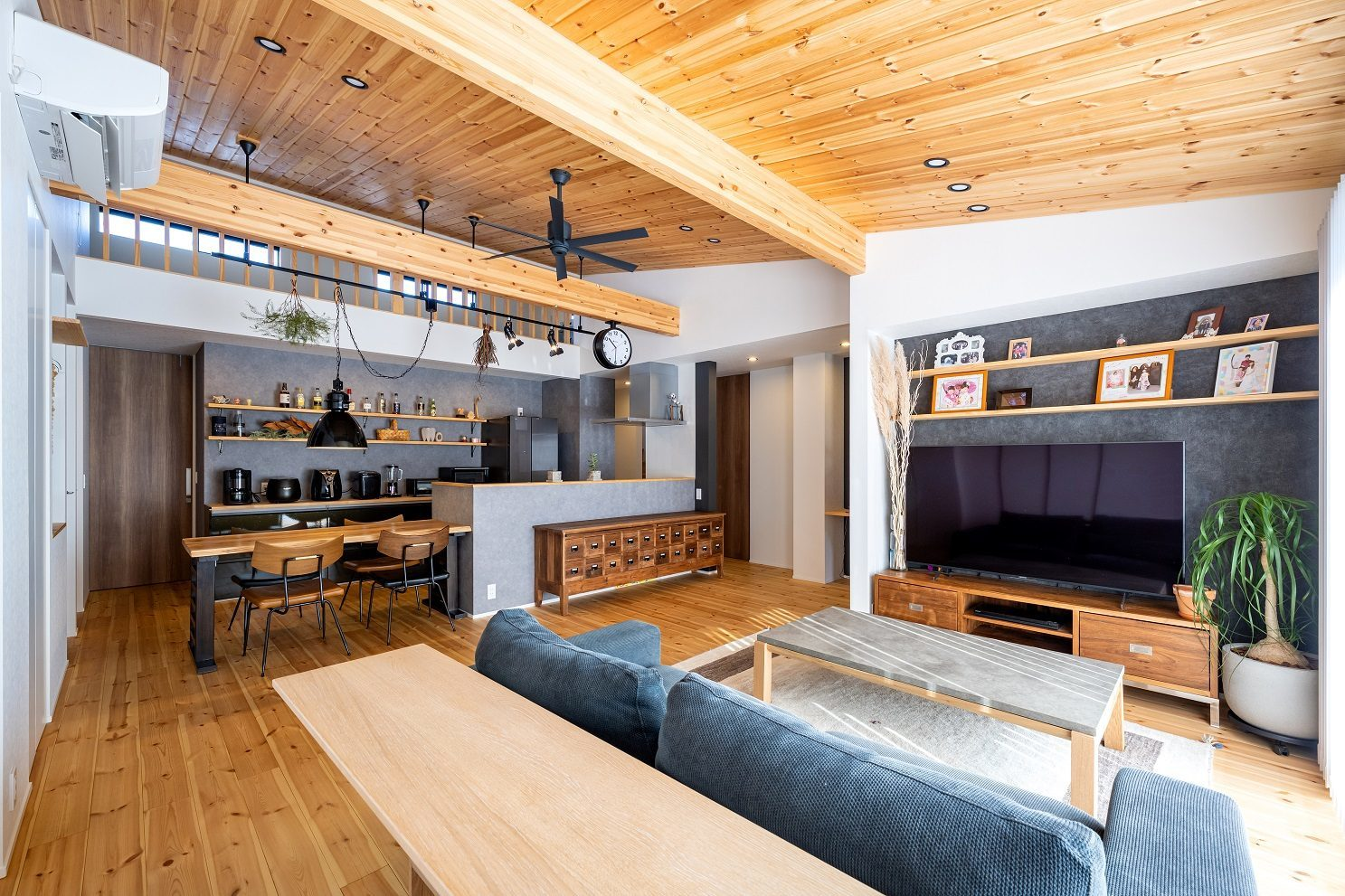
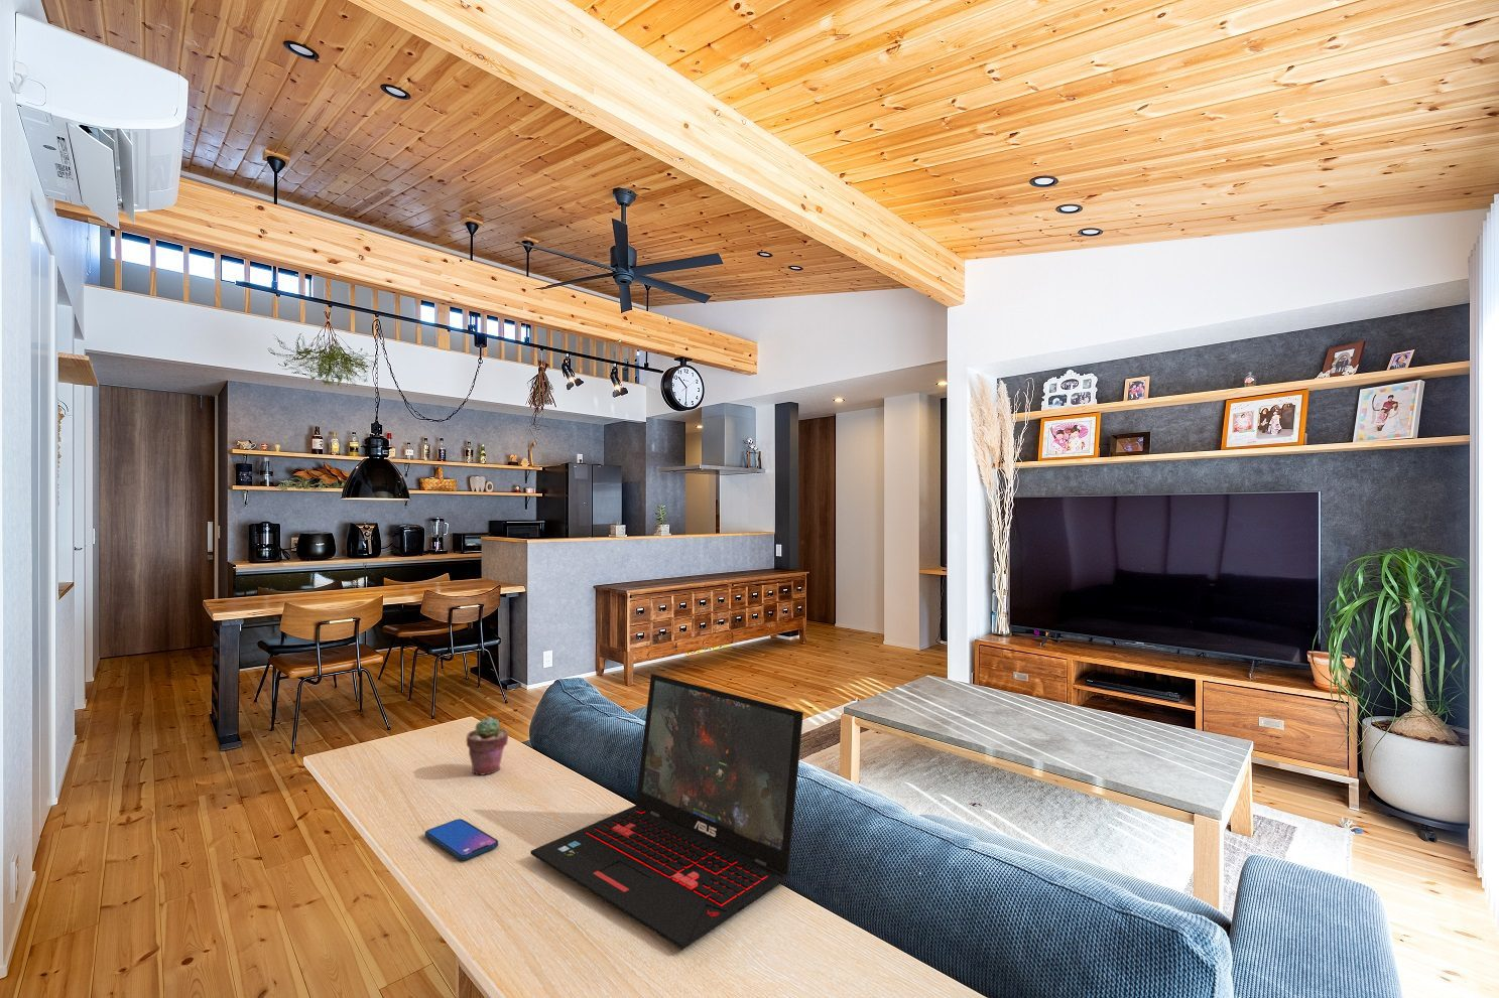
+ laptop [531,673,805,950]
+ potted succulent [465,716,509,775]
+ smartphone [425,818,499,861]
